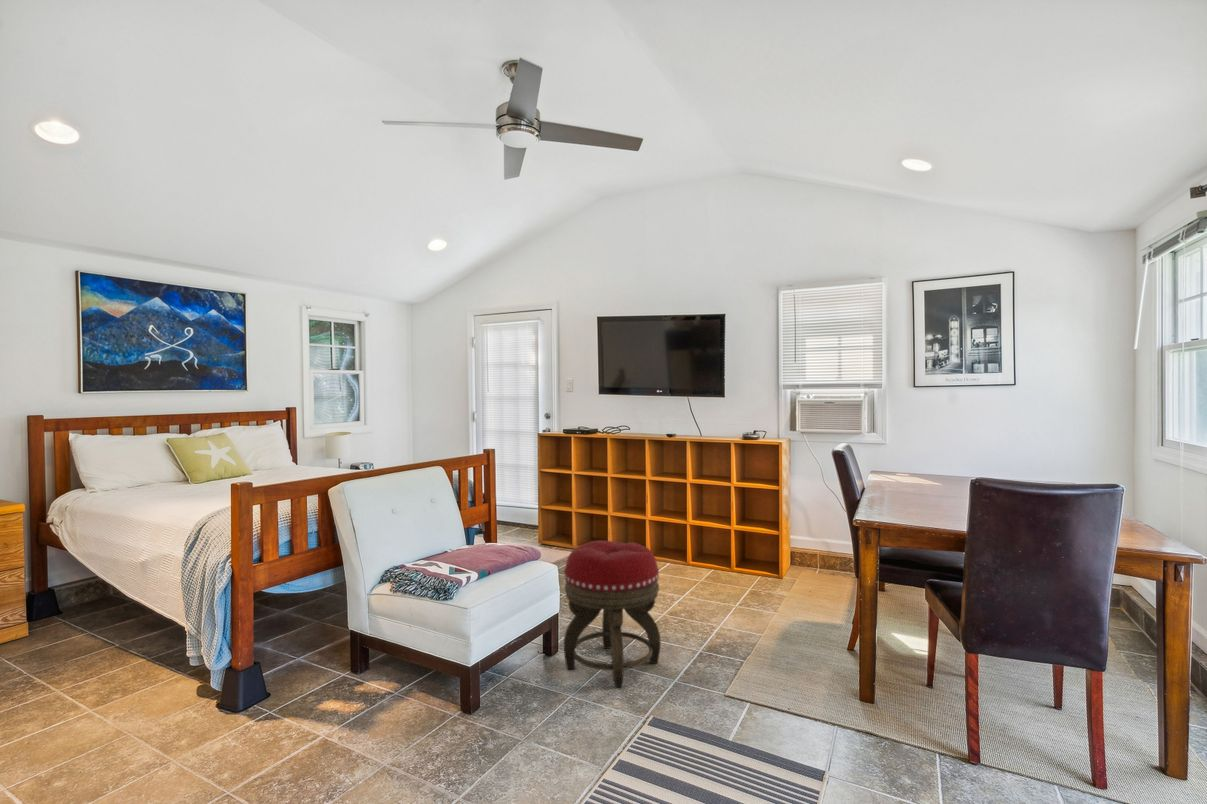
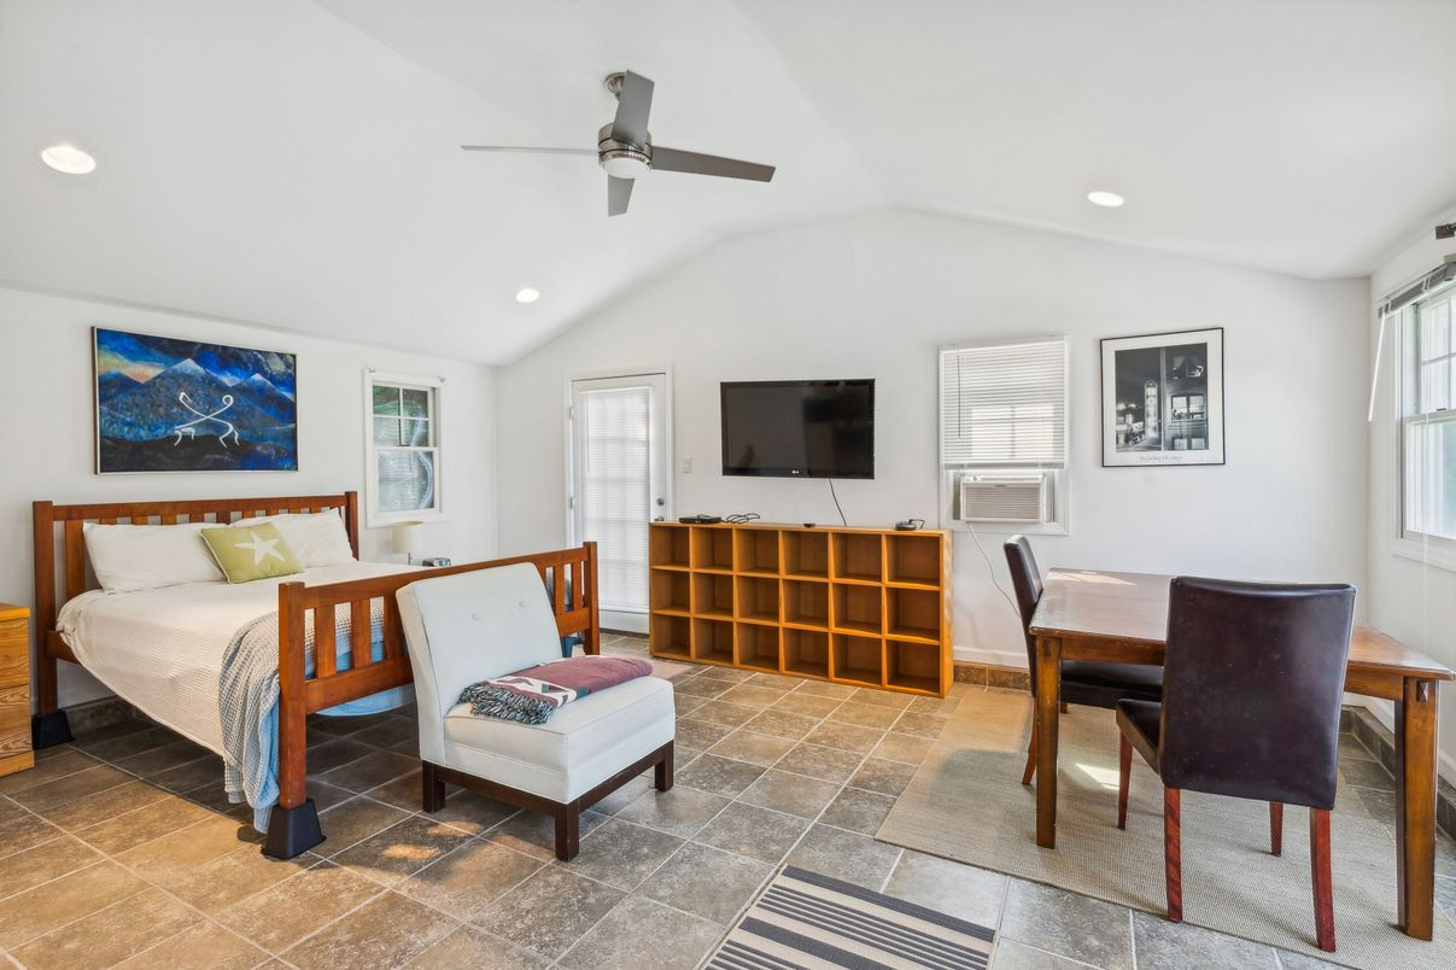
- footstool [563,540,662,688]
